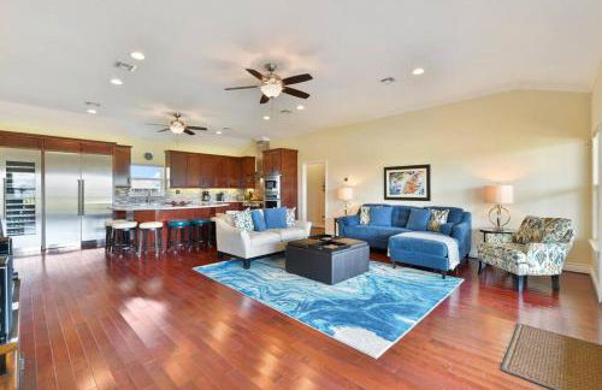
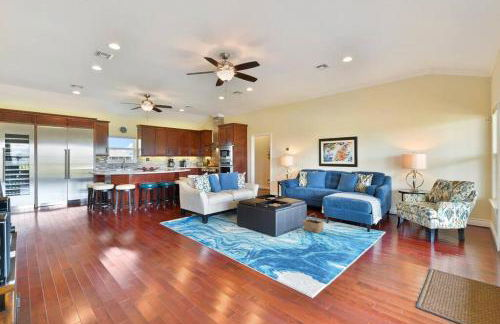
+ basket [301,212,325,234]
